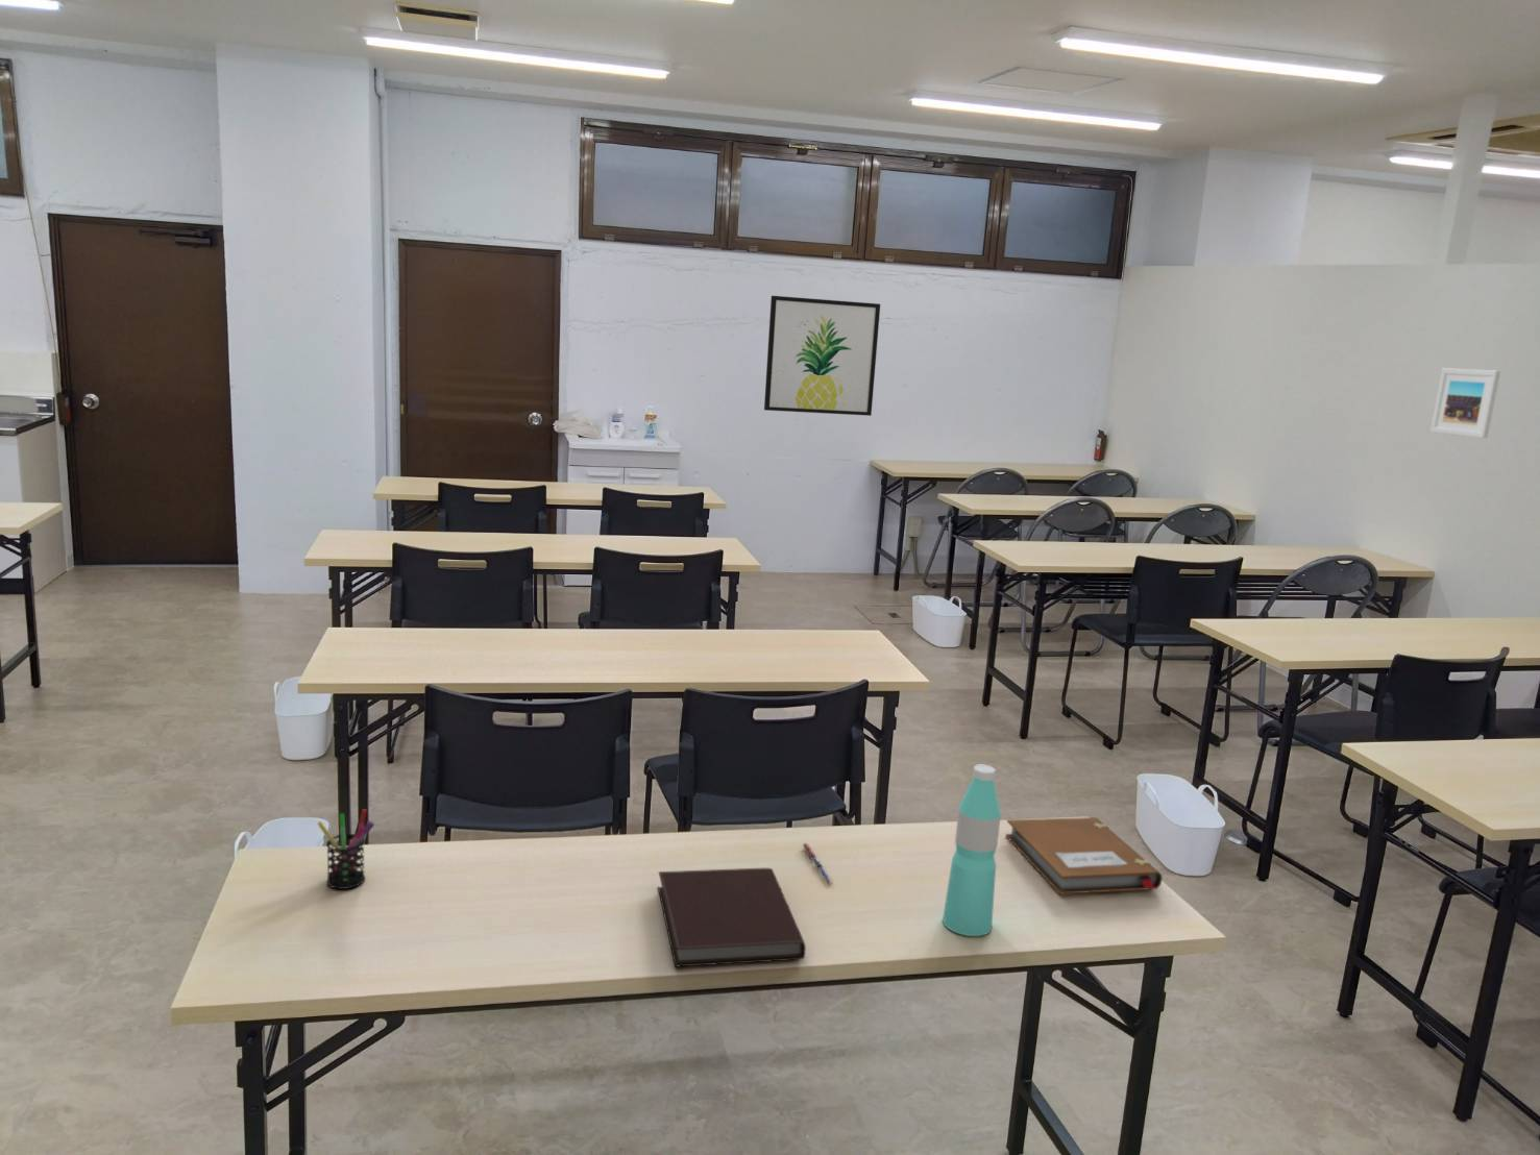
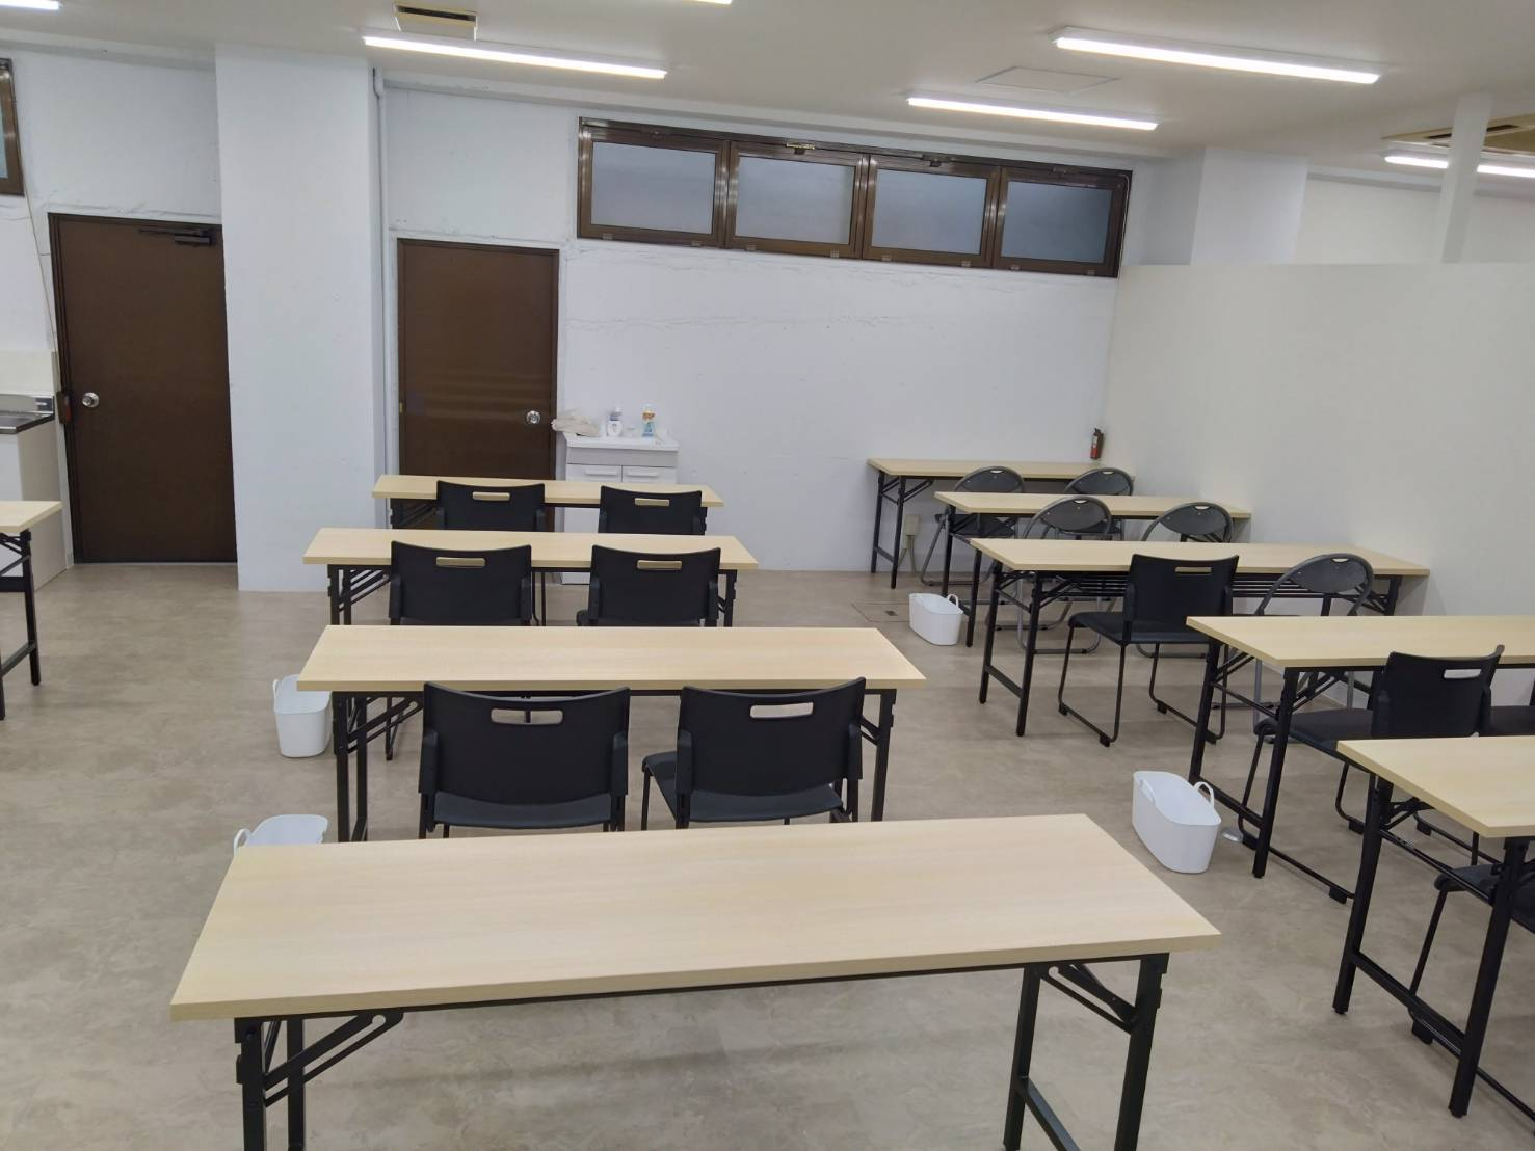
- notebook [1004,817,1164,895]
- wall art [763,295,881,417]
- pen holder [316,808,375,891]
- pen [801,842,834,884]
- notebook [657,867,807,968]
- water bottle [942,764,1002,937]
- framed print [1430,366,1501,439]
